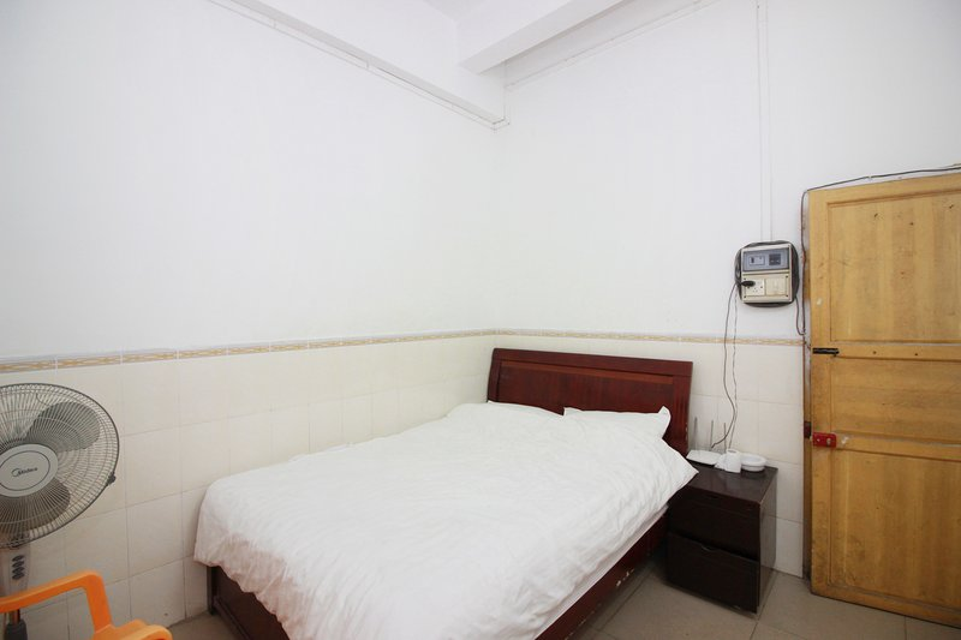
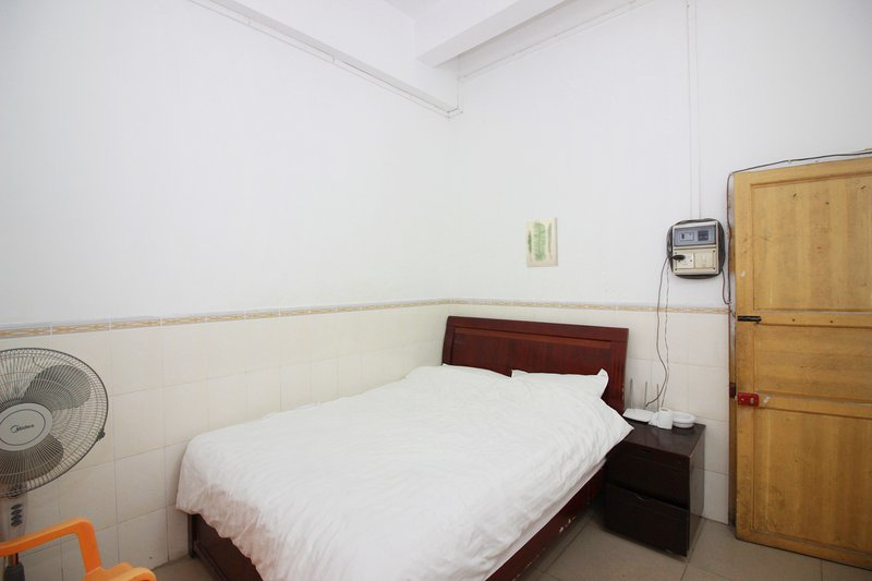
+ wall art [524,217,559,268]
